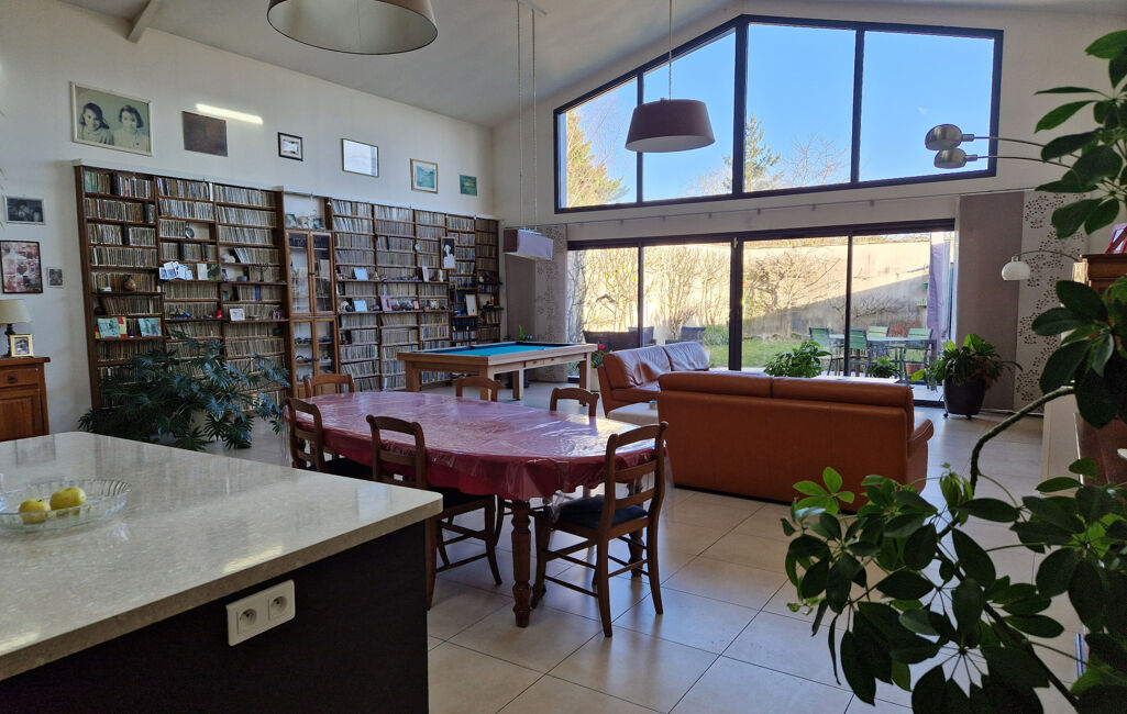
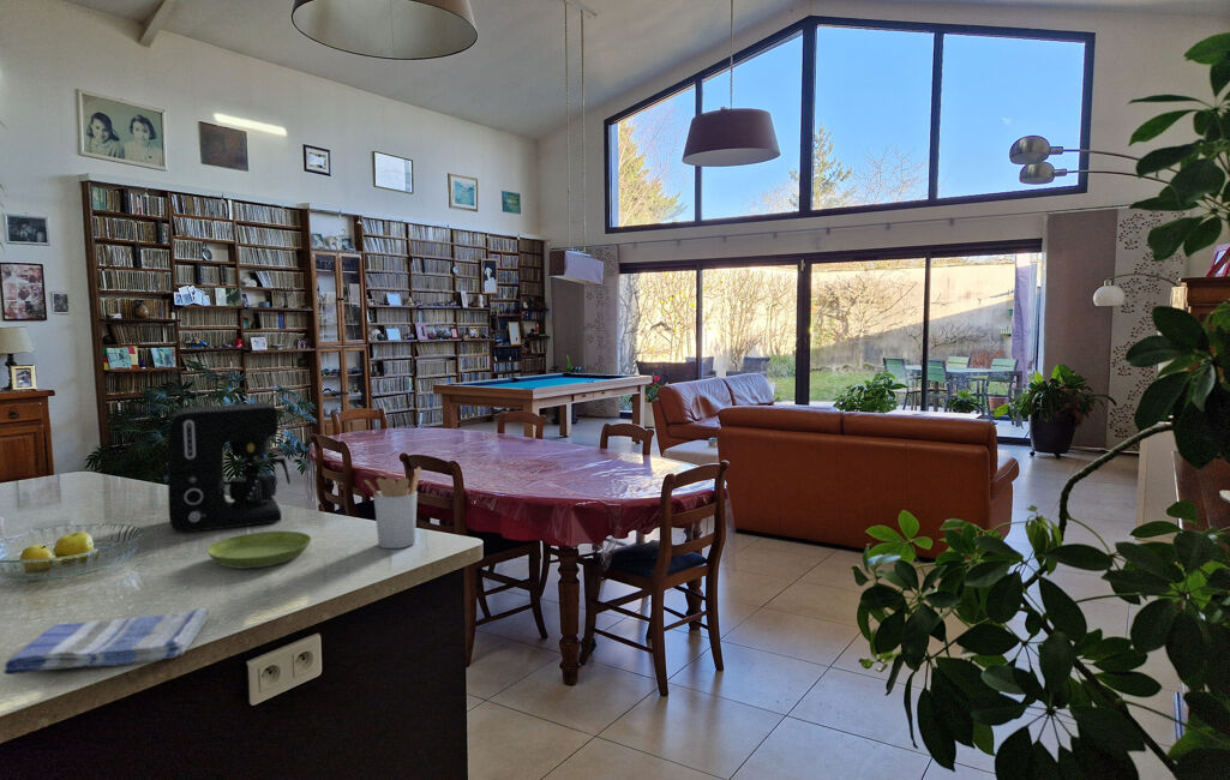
+ saucer [205,530,312,570]
+ dish towel [2,607,210,676]
+ utensil holder [364,466,422,550]
+ coffee maker [167,401,292,533]
